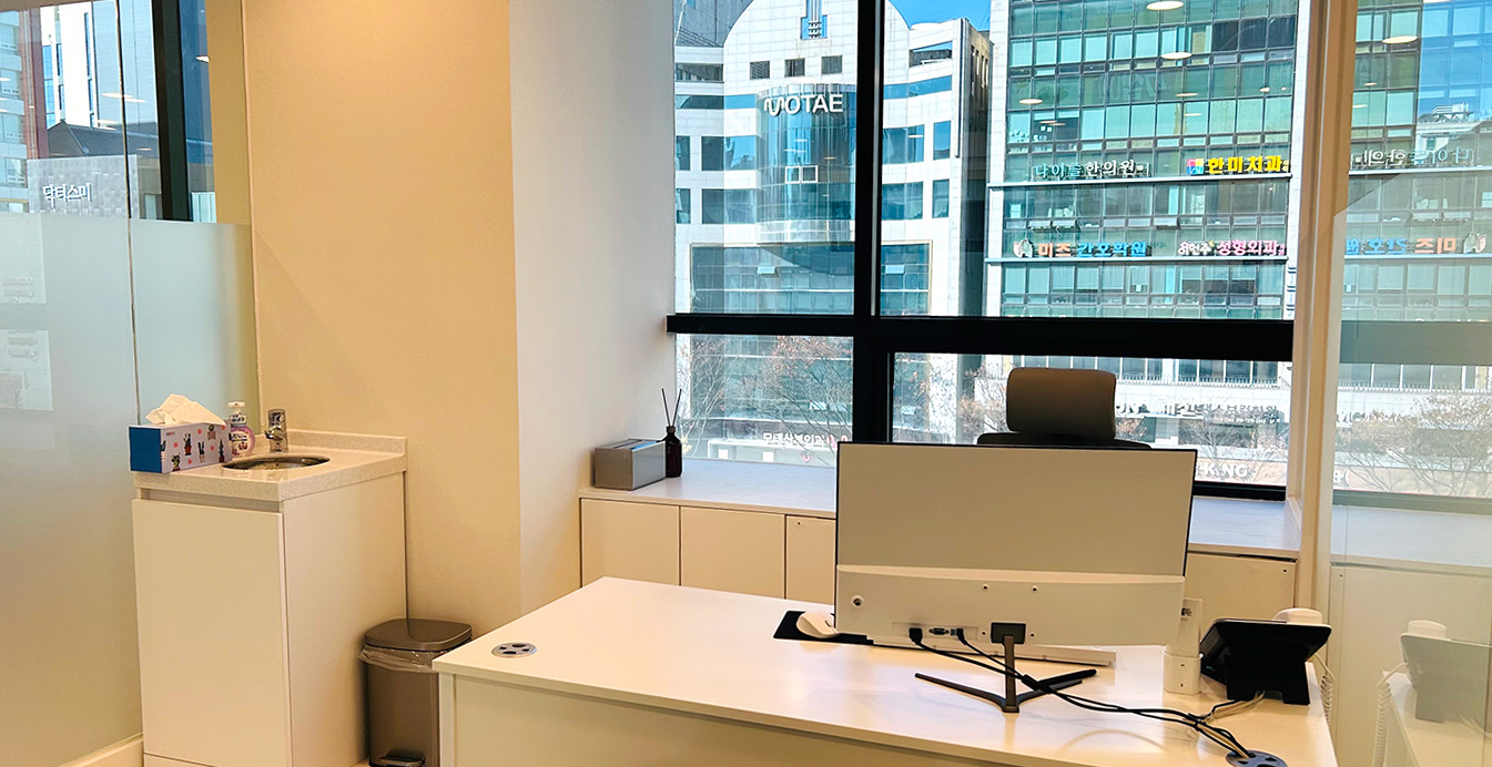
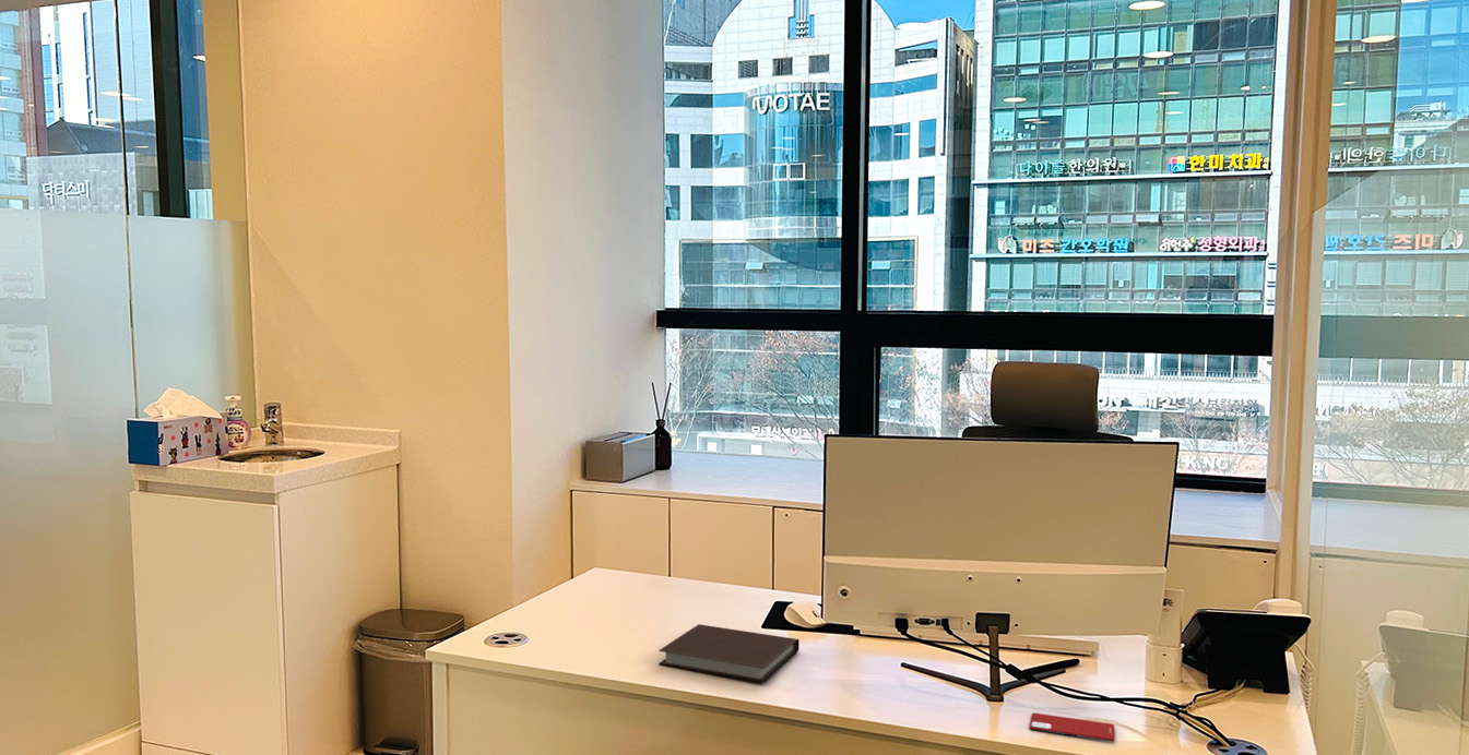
+ smartphone [1029,711,1115,742]
+ notebook [658,623,801,683]
